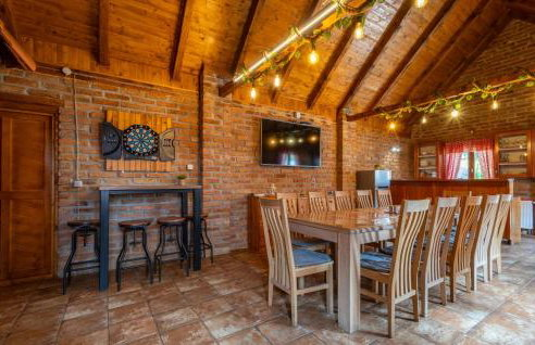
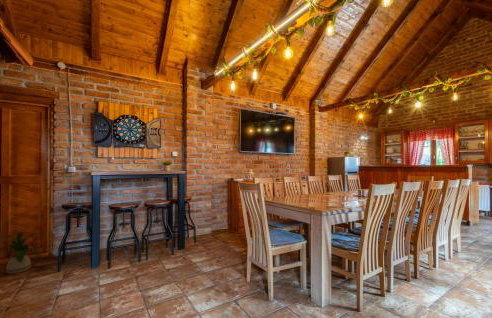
+ house plant [0,230,41,275]
